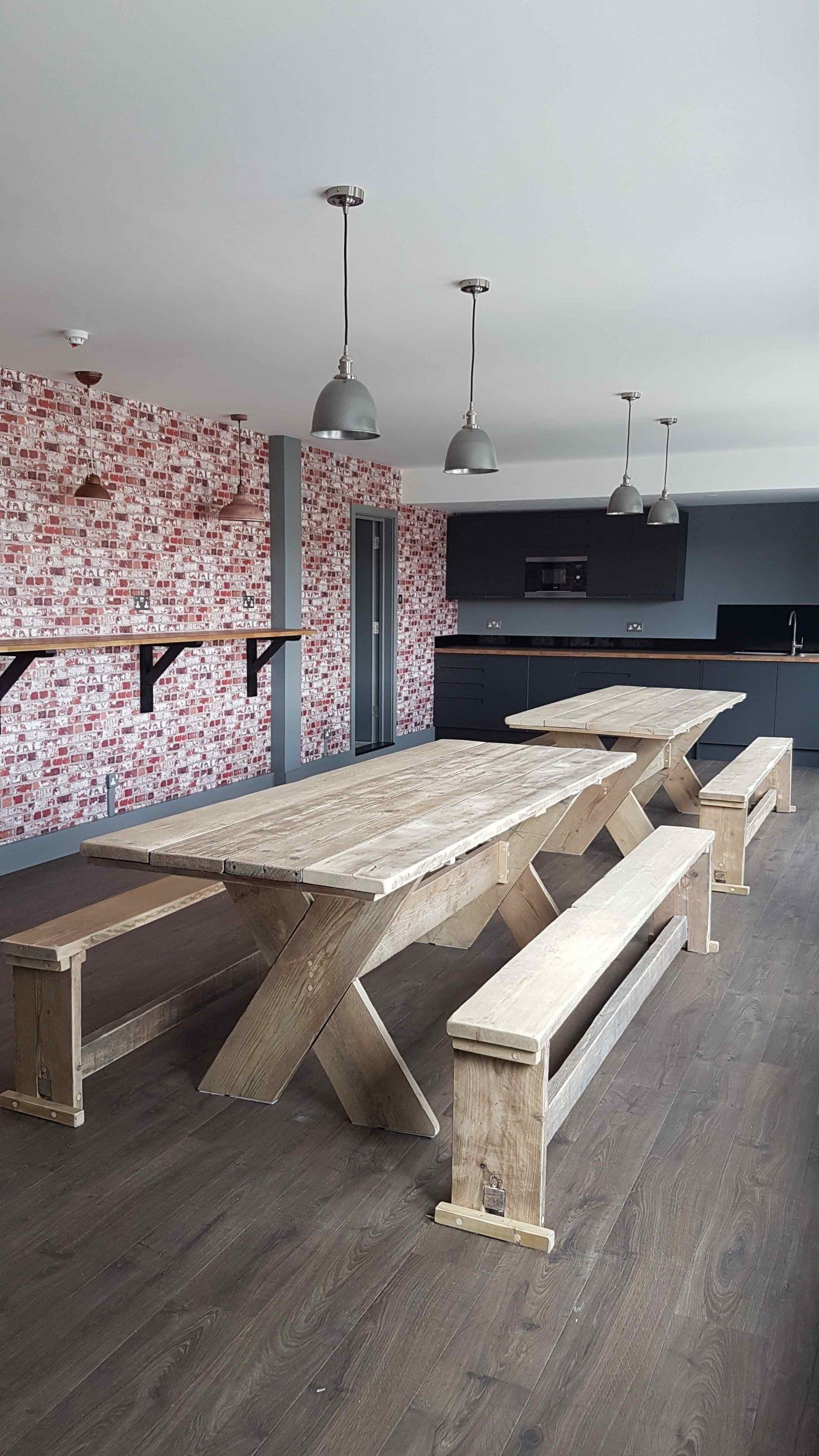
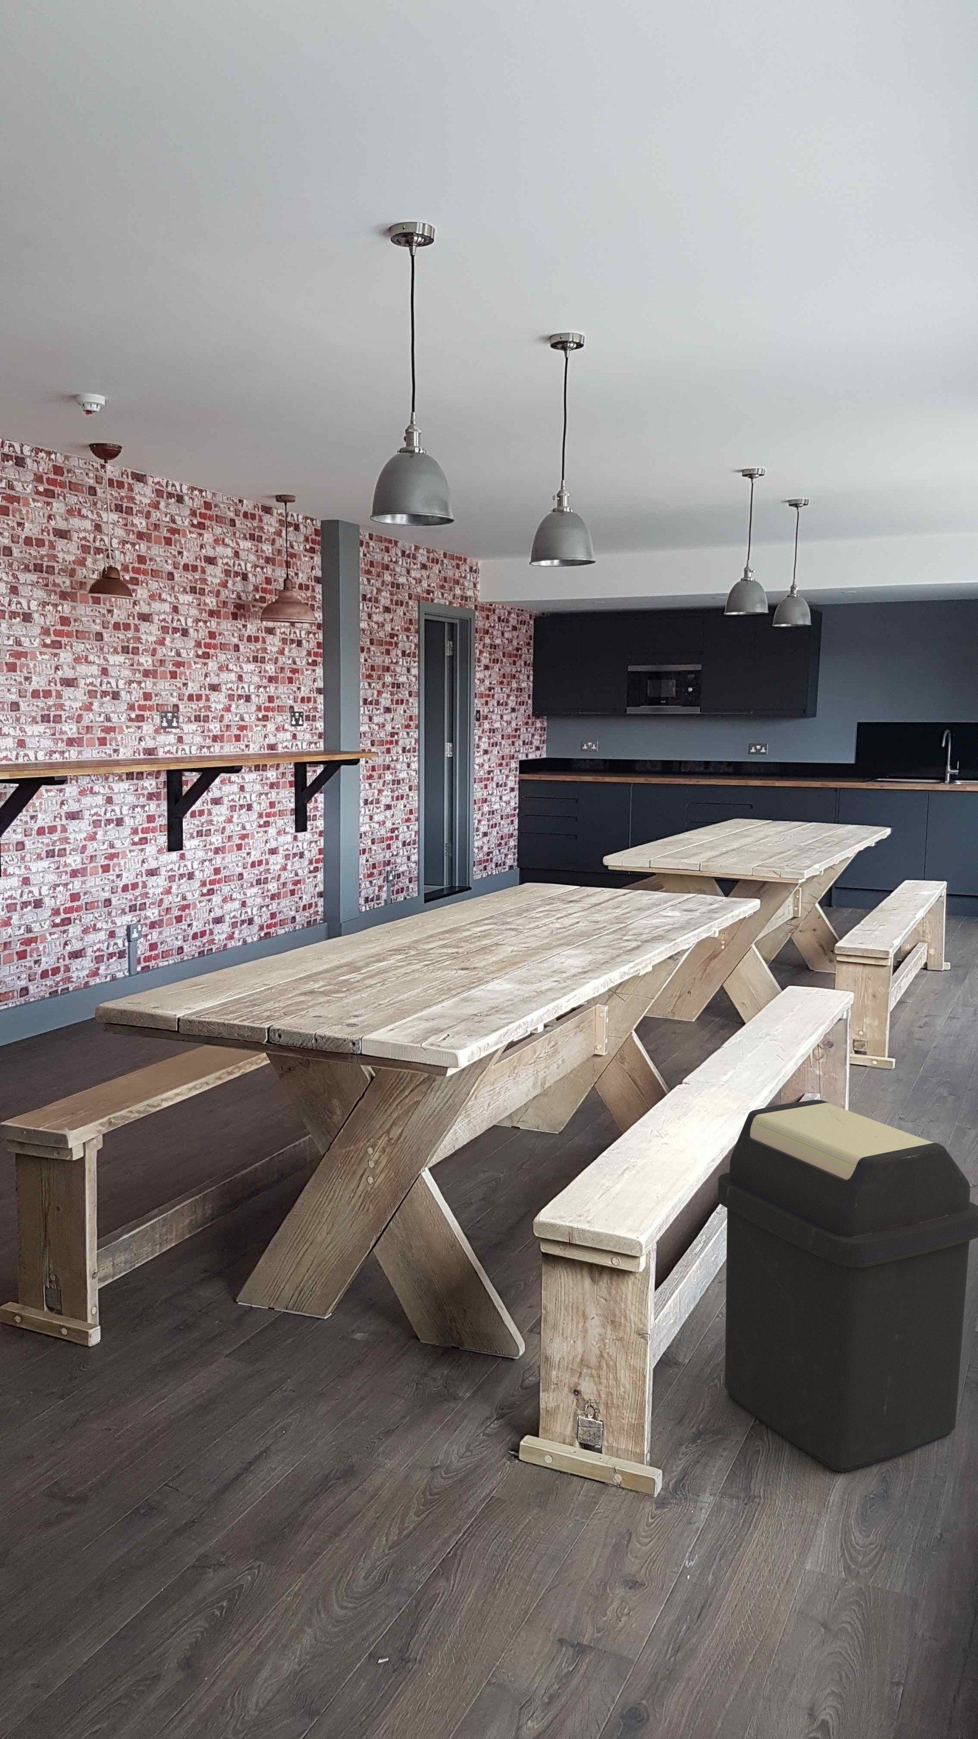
+ trash bin [718,1099,978,1473]
